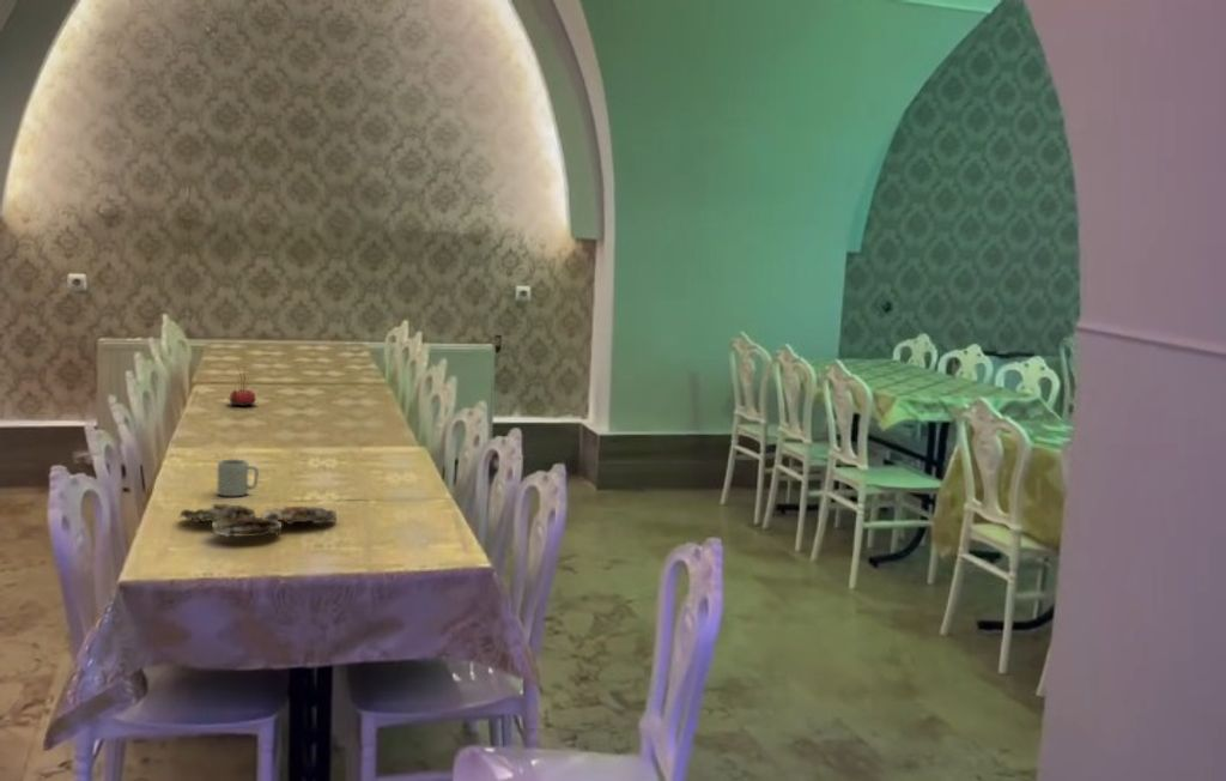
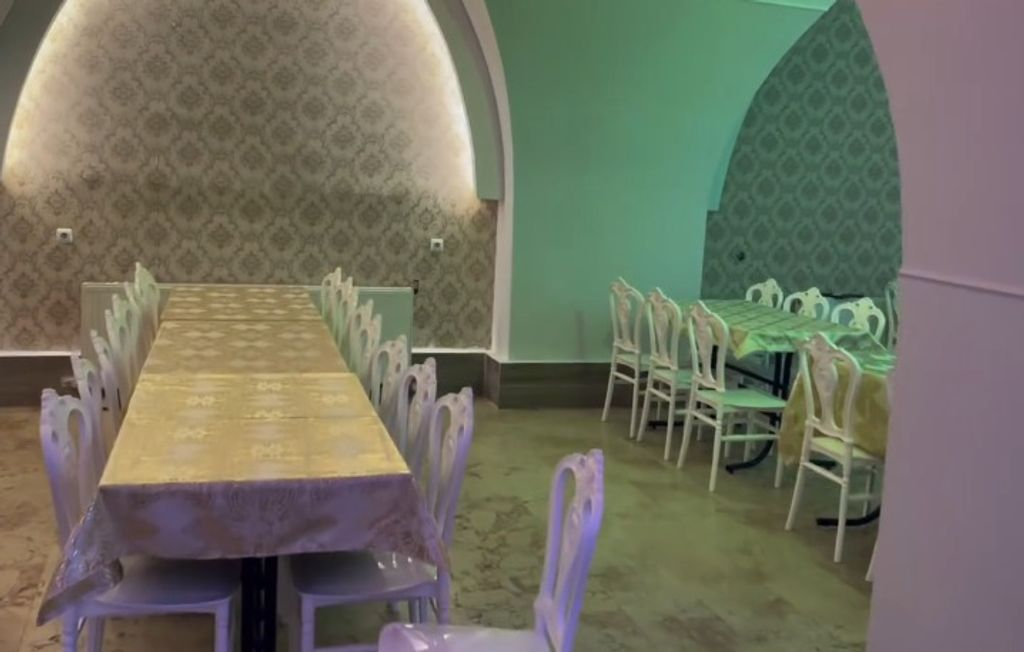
- cup [217,458,260,497]
- serving platter [178,503,338,538]
- flower [226,364,259,407]
